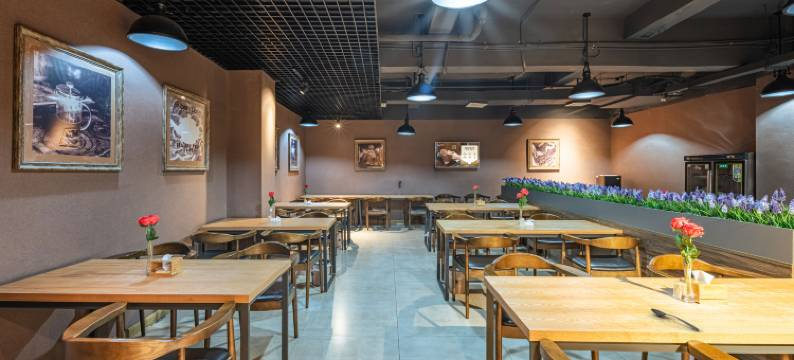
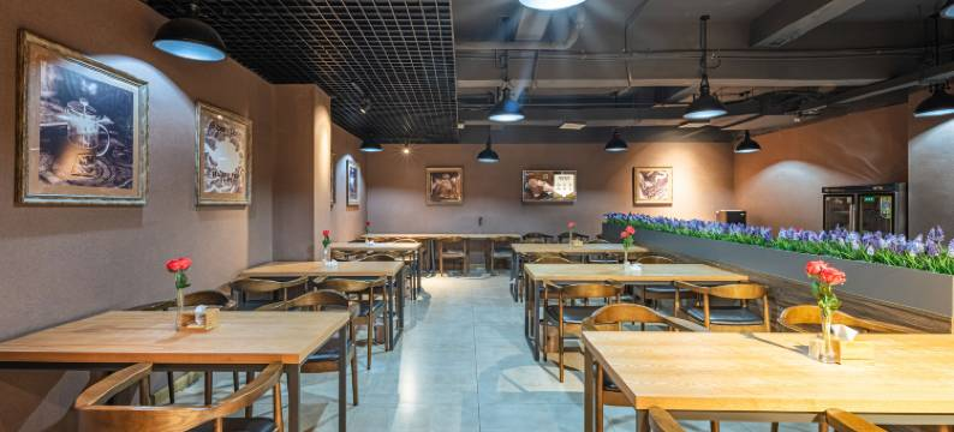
- soupspoon [650,308,700,331]
